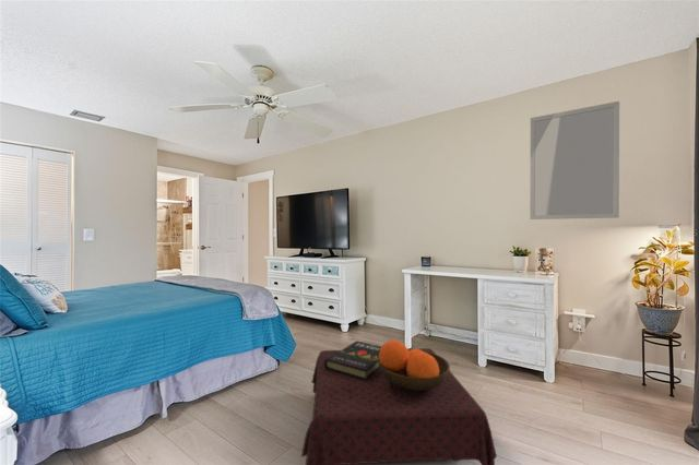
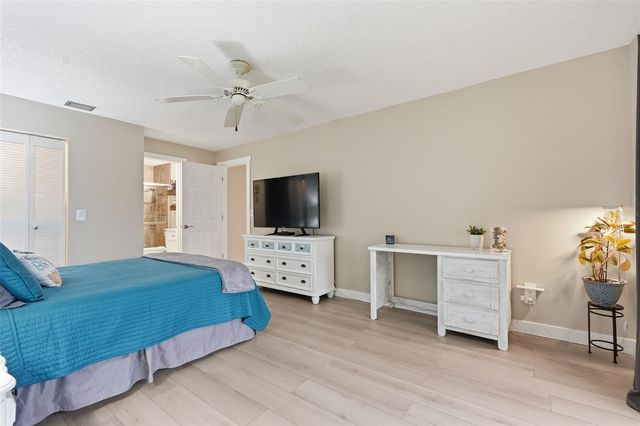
- side table [300,339,498,465]
- home mirror [529,100,620,220]
